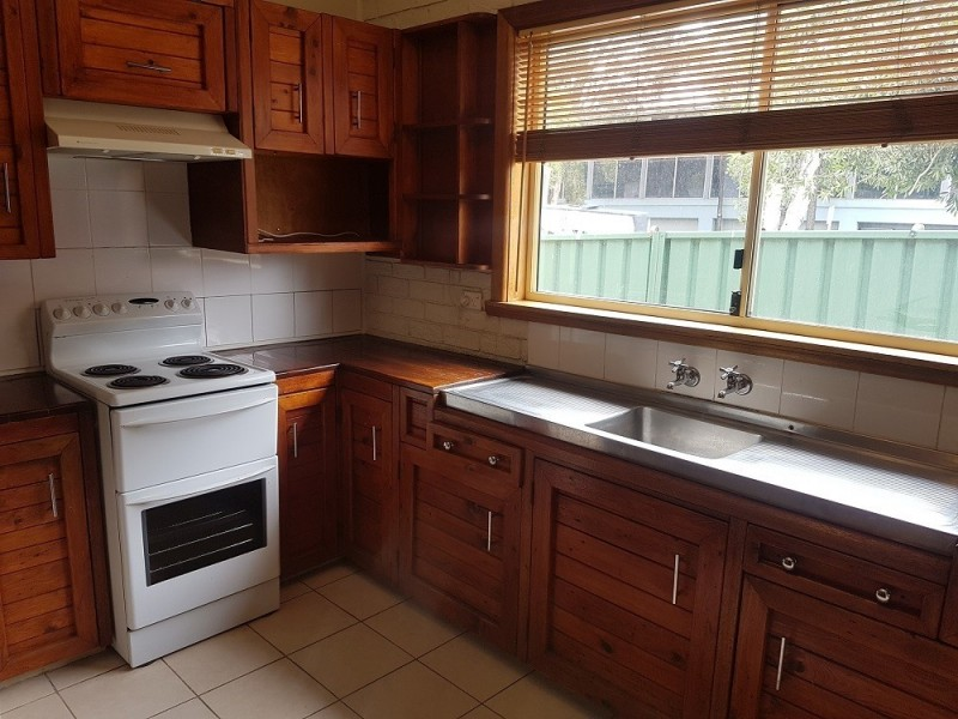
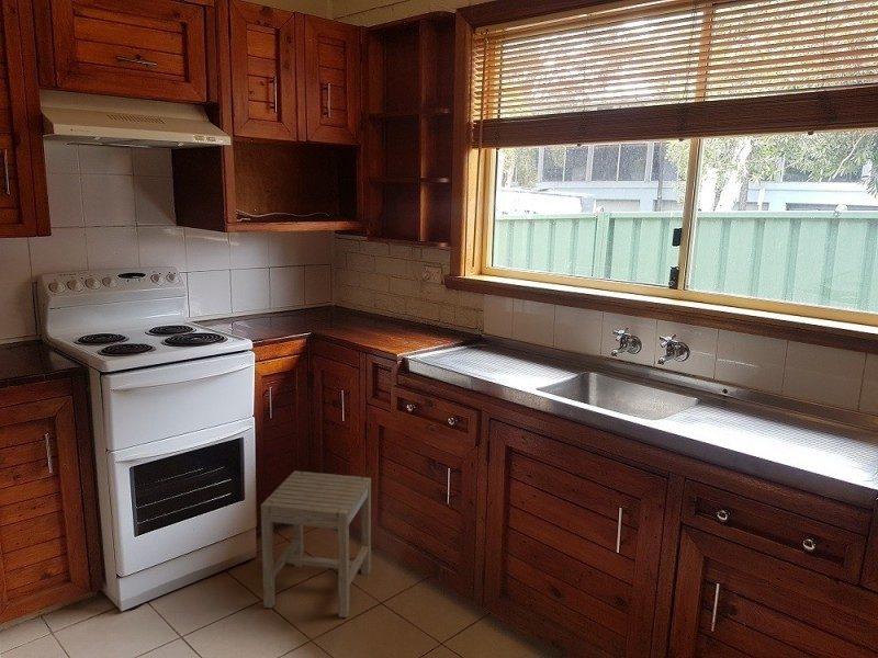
+ stool [260,469,372,619]
